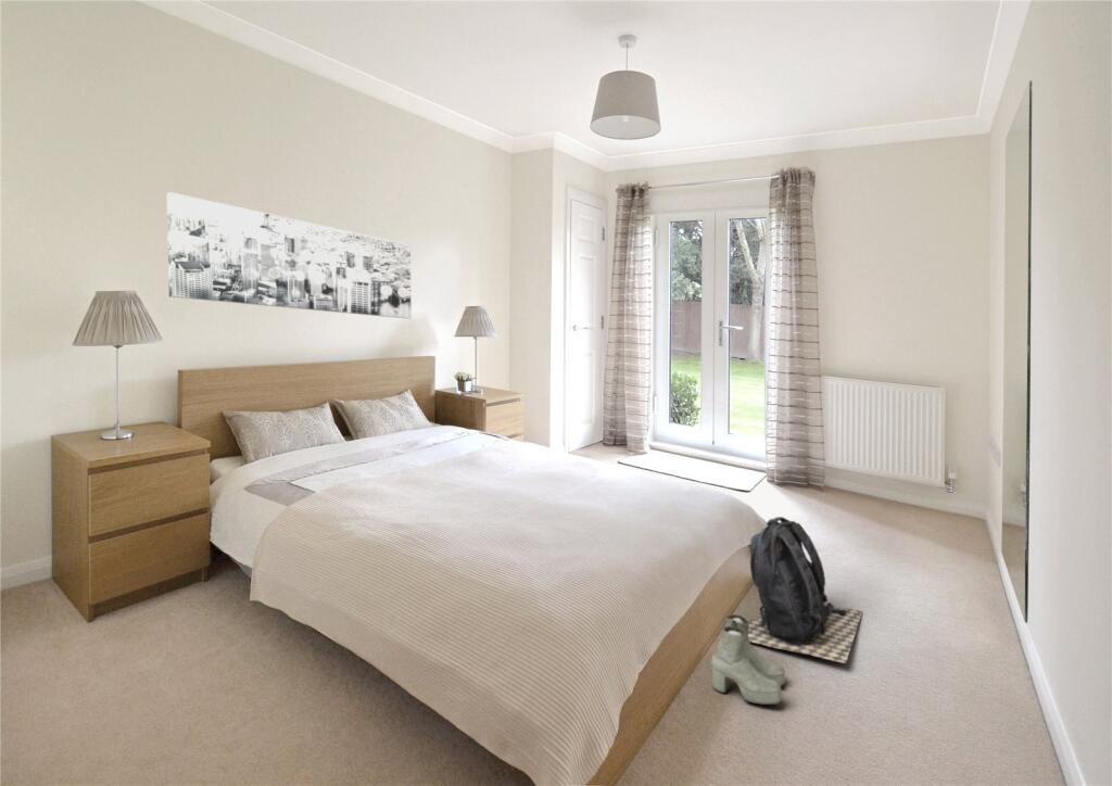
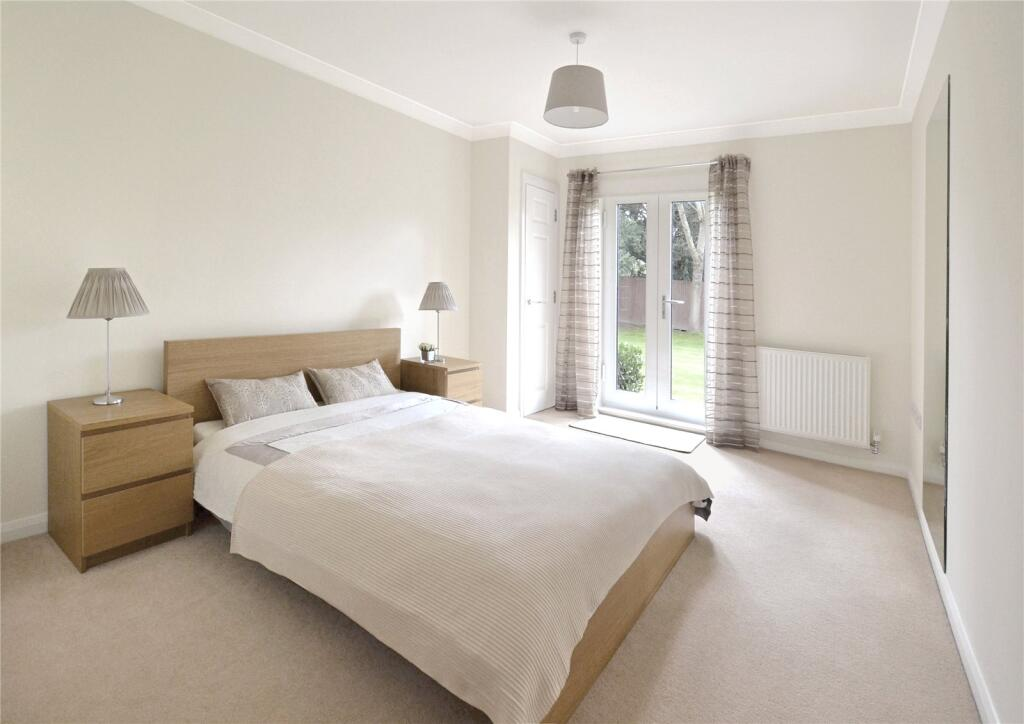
- backpack [748,516,863,664]
- wall art [166,191,413,319]
- boots [710,613,786,706]
